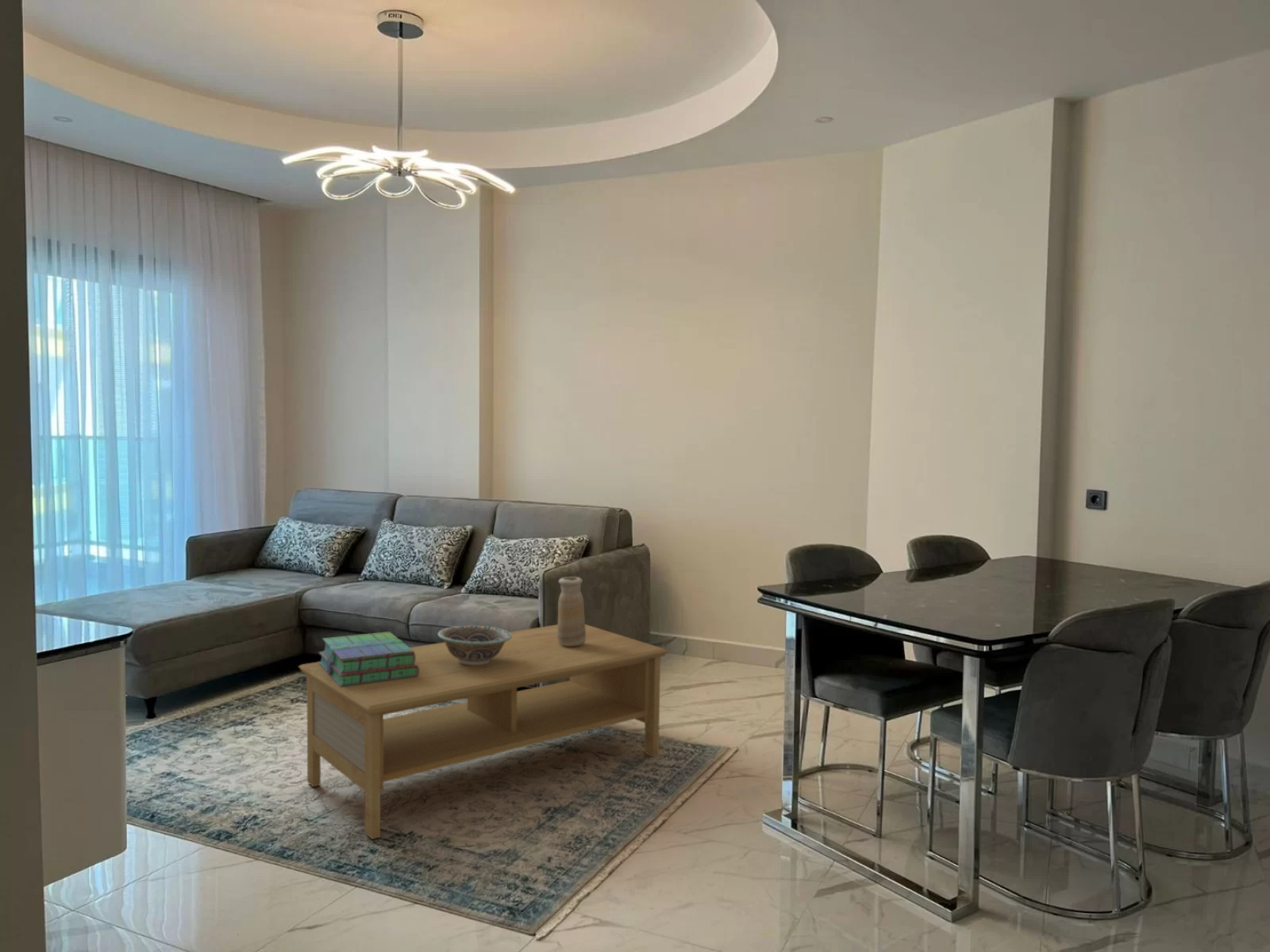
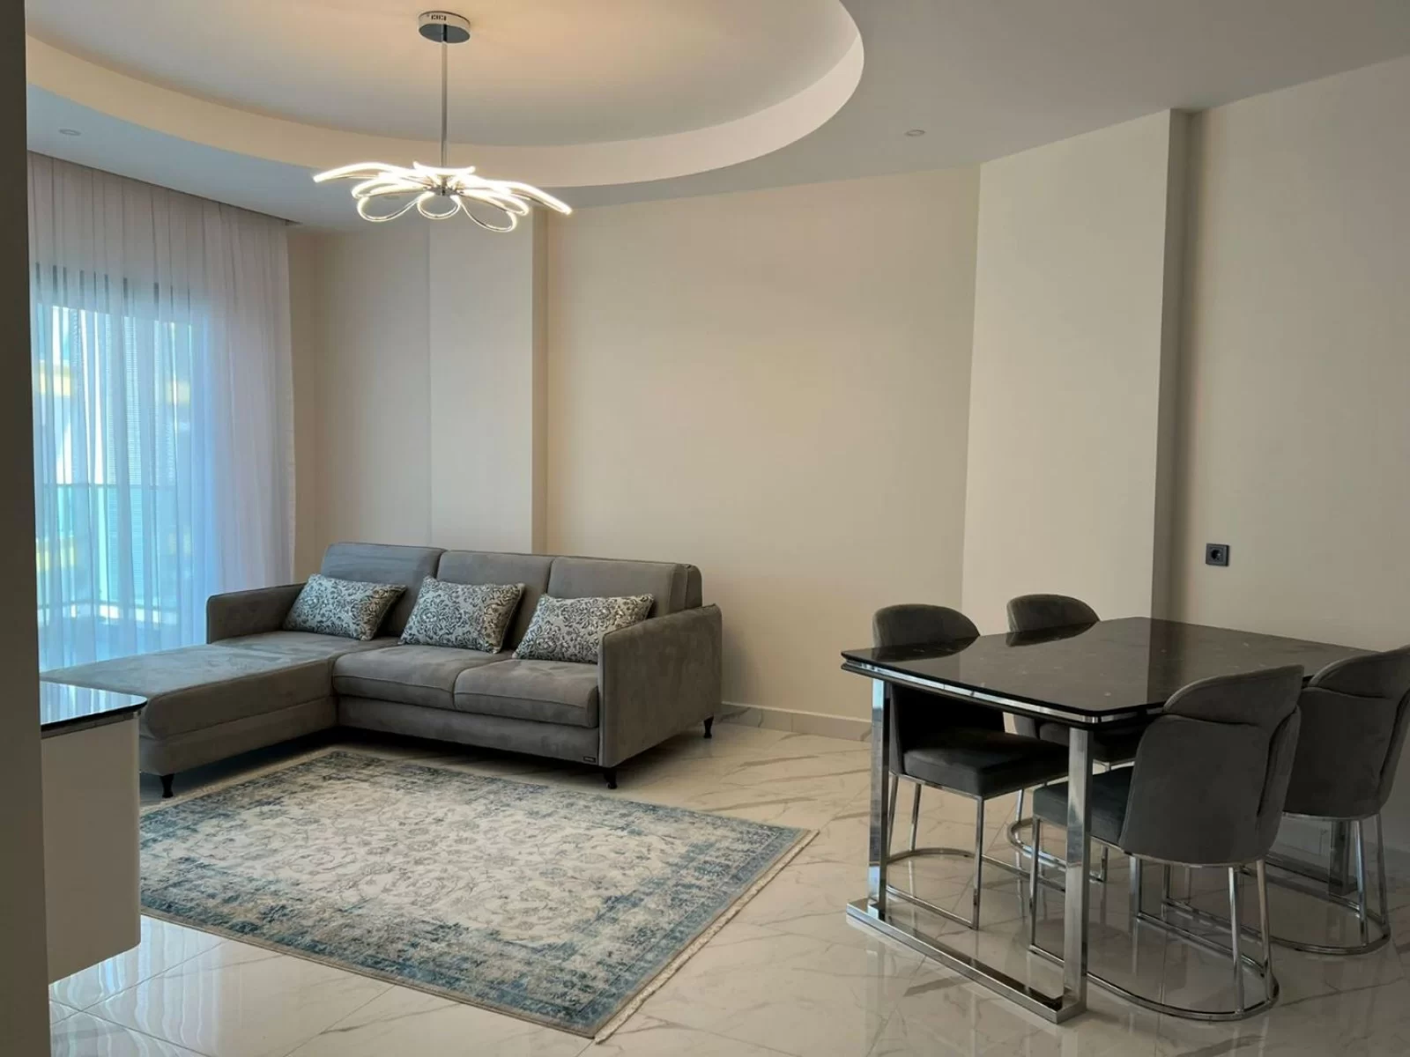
- decorative bowl [437,625,512,665]
- coffee table [298,624,669,840]
- stack of books [318,631,419,686]
- vase [557,576,586,647]
